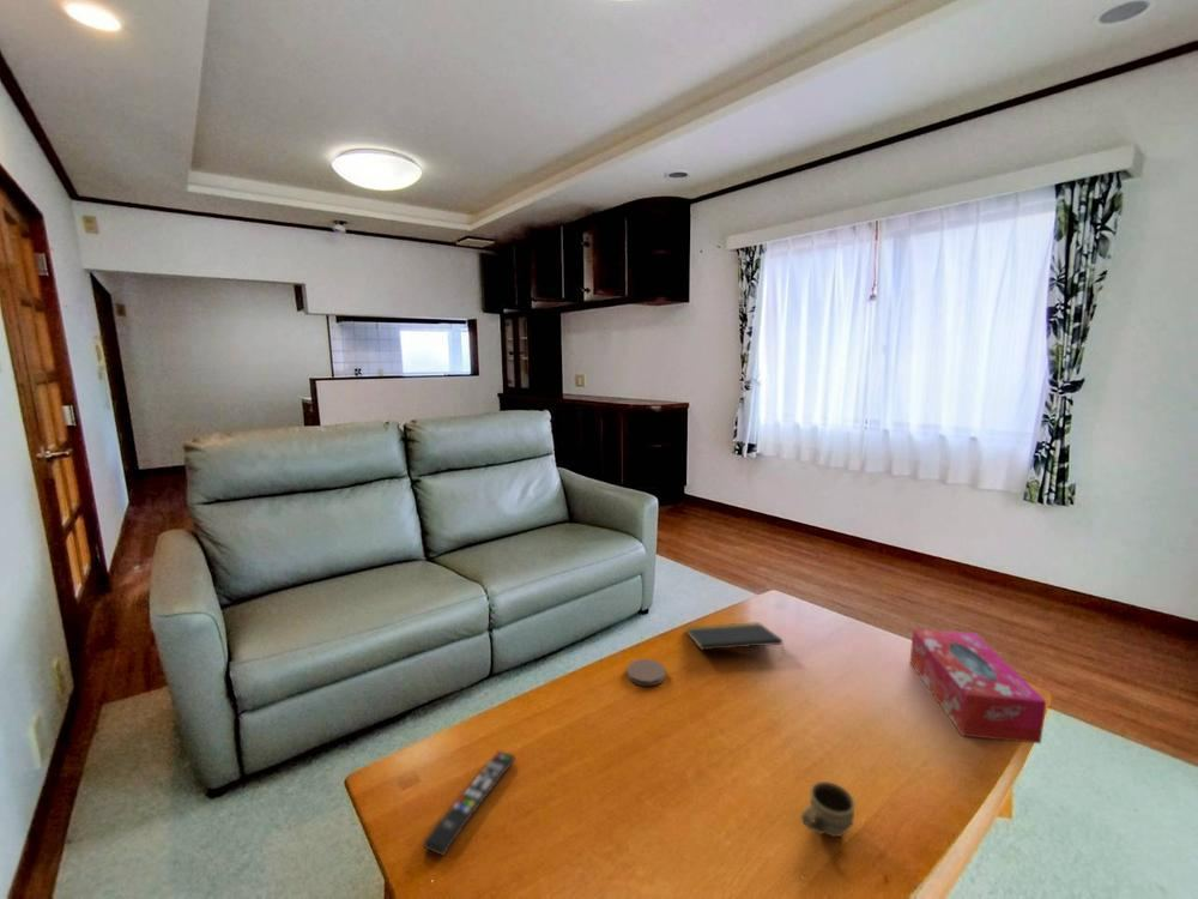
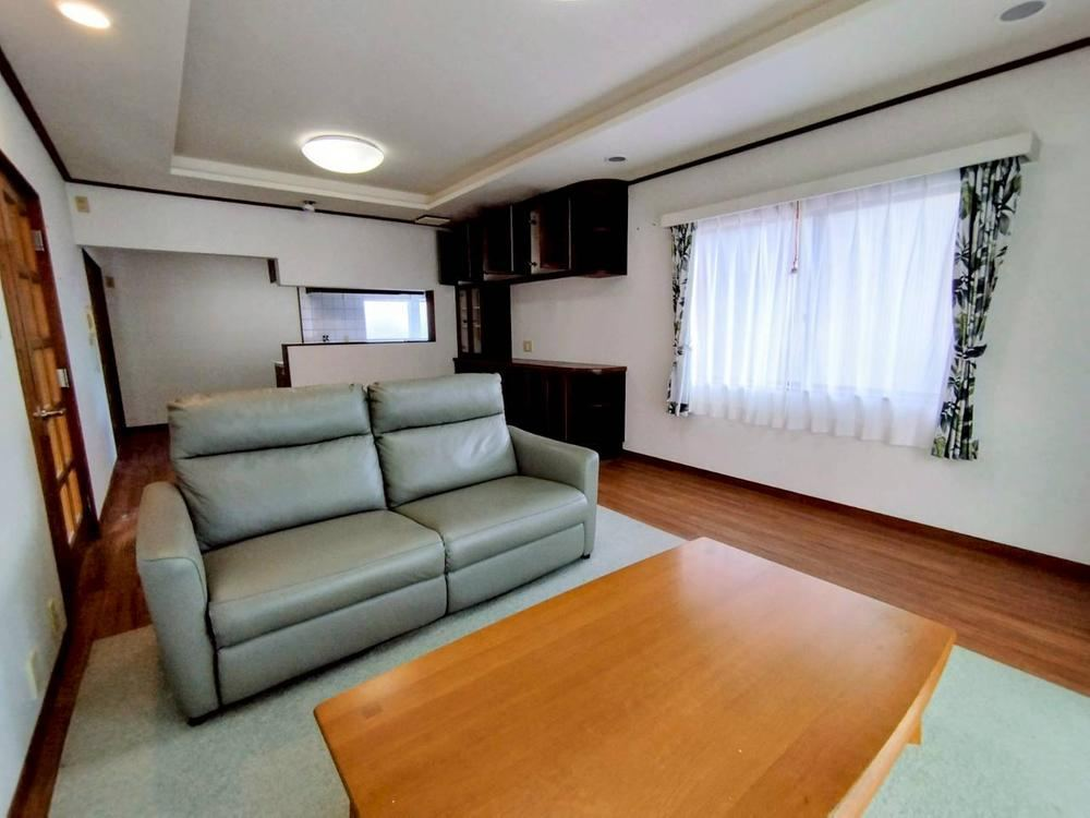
- notepad [684,621,785,654]
- coaster [627,658,666,687]
- tissue box [909,628,1047,744]
- cup [800,780,857,838]
- remote control [422,749,516,857]
